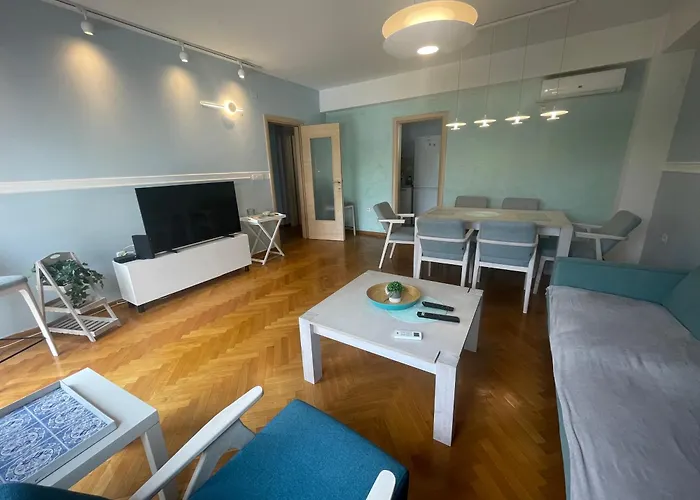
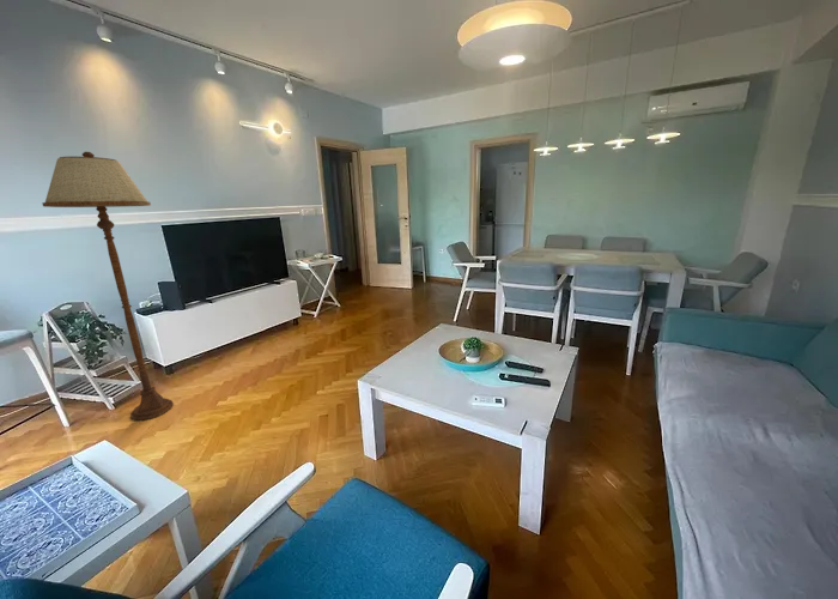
+ floor lamp [41,151,175,422]
